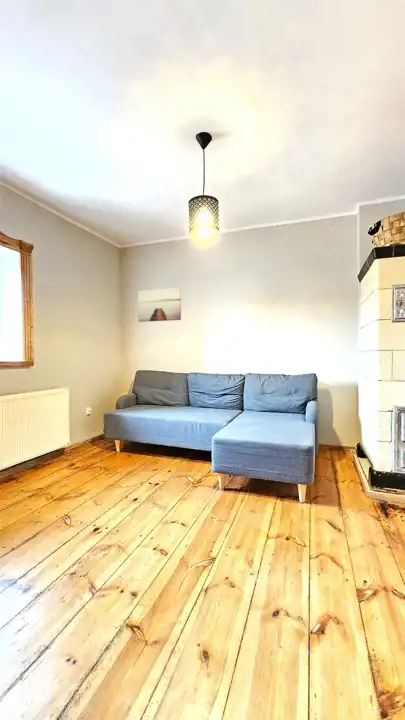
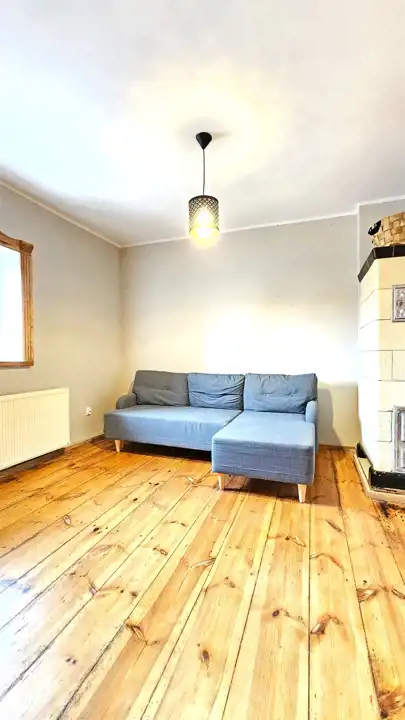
- wall art [137,287,182,323]
